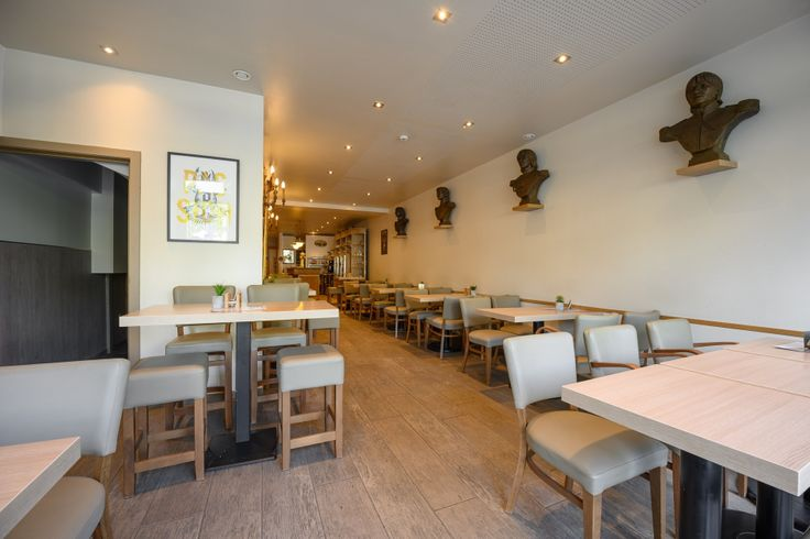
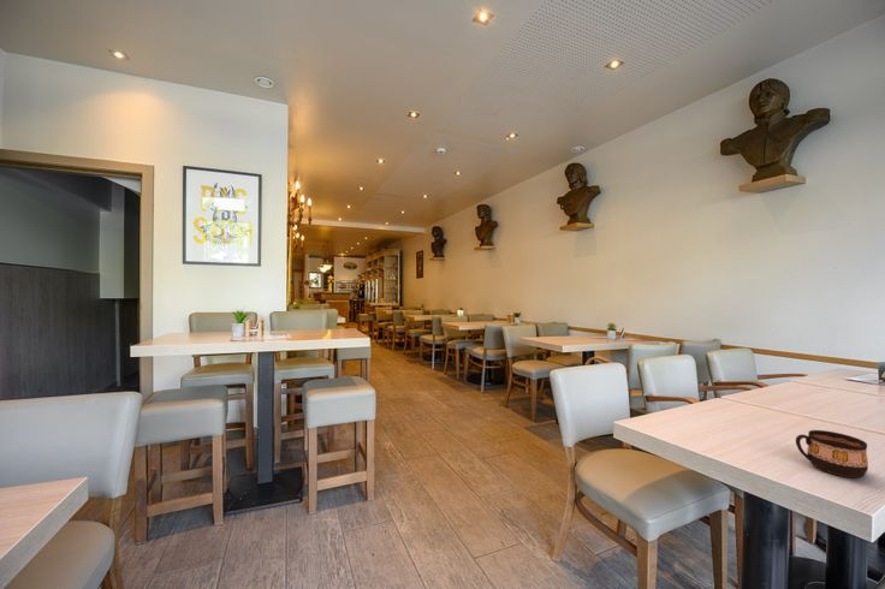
+ cup [795,429,869,478]
